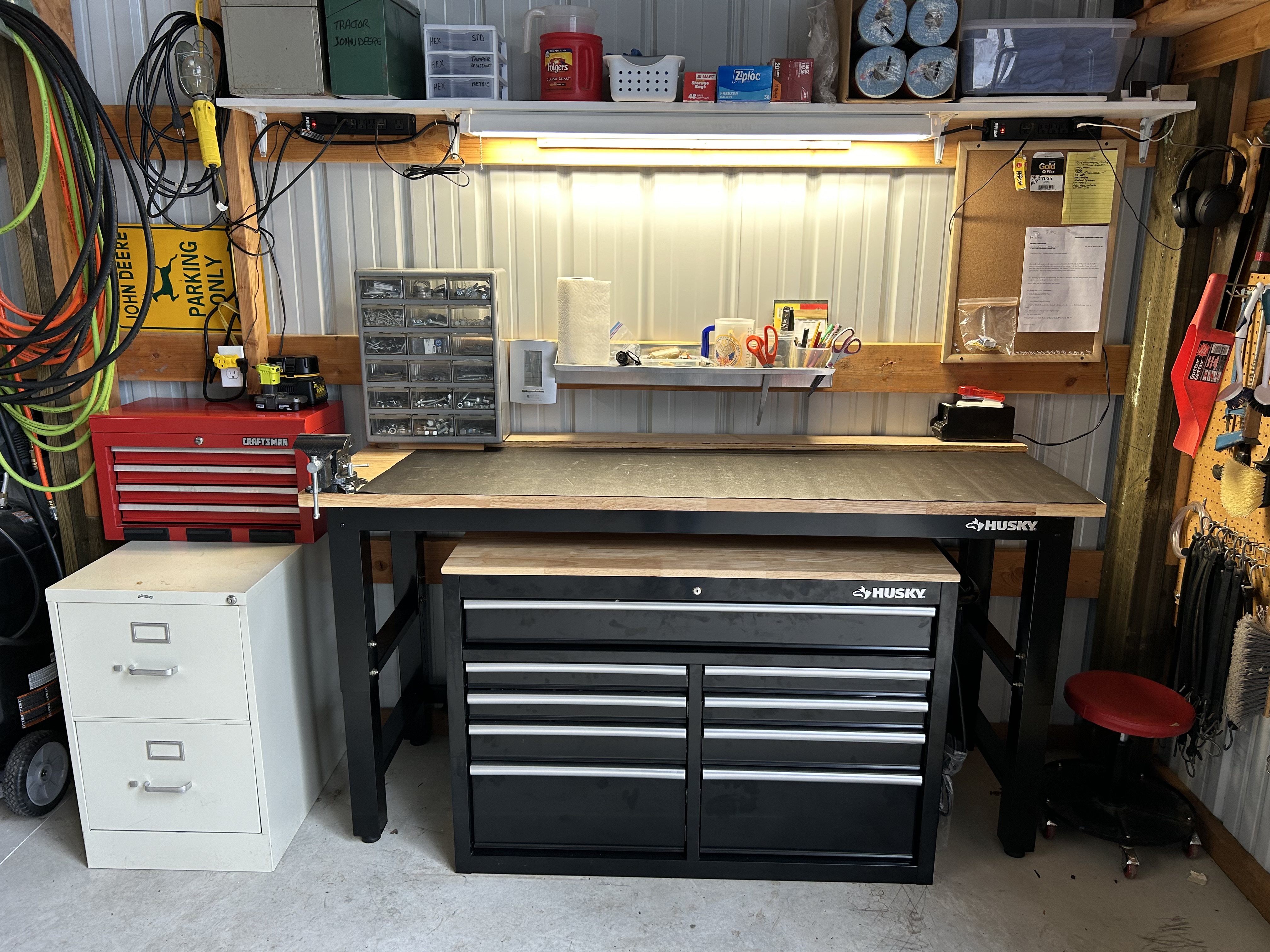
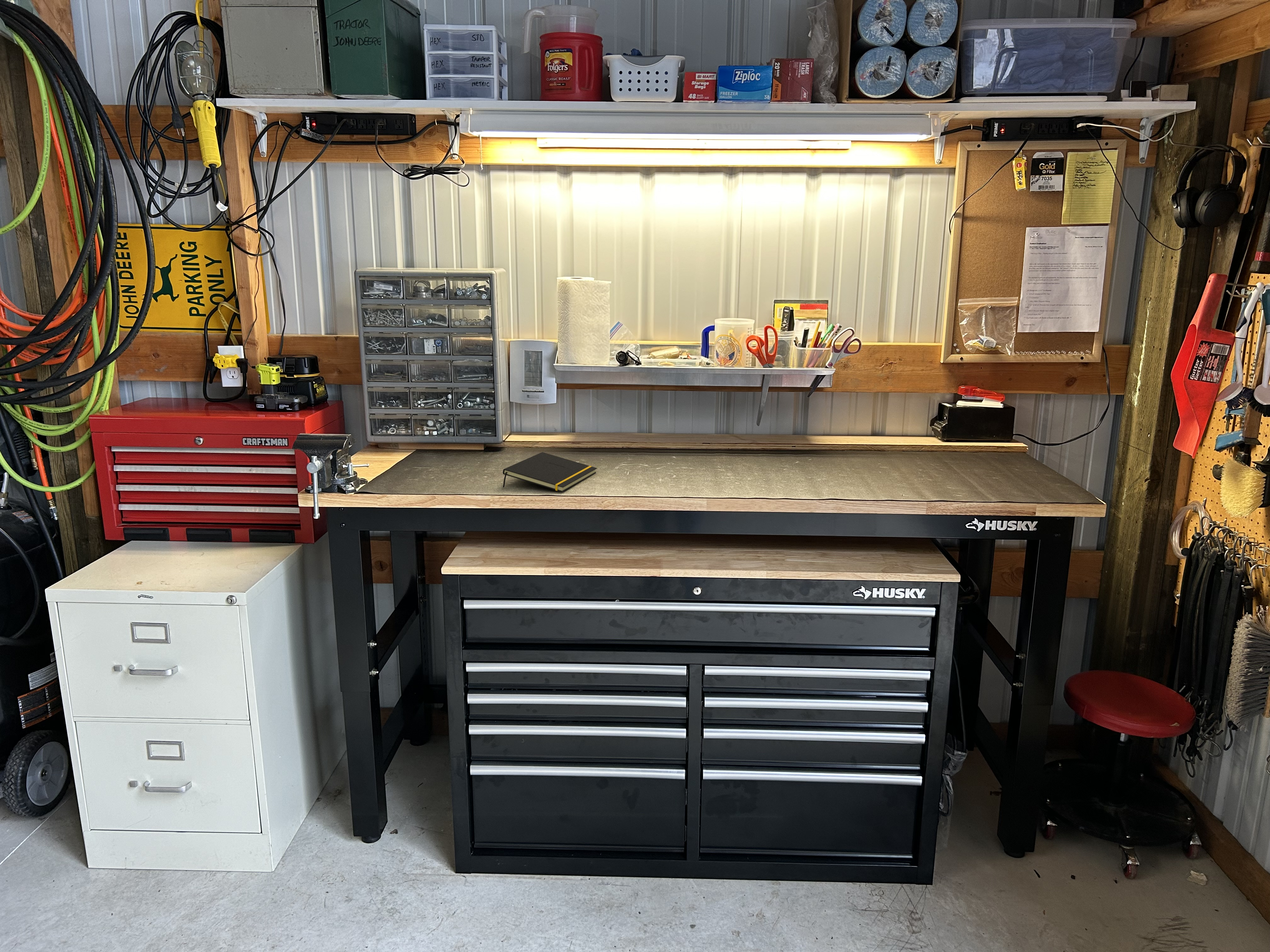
+ notepad [502,452,597,492]
